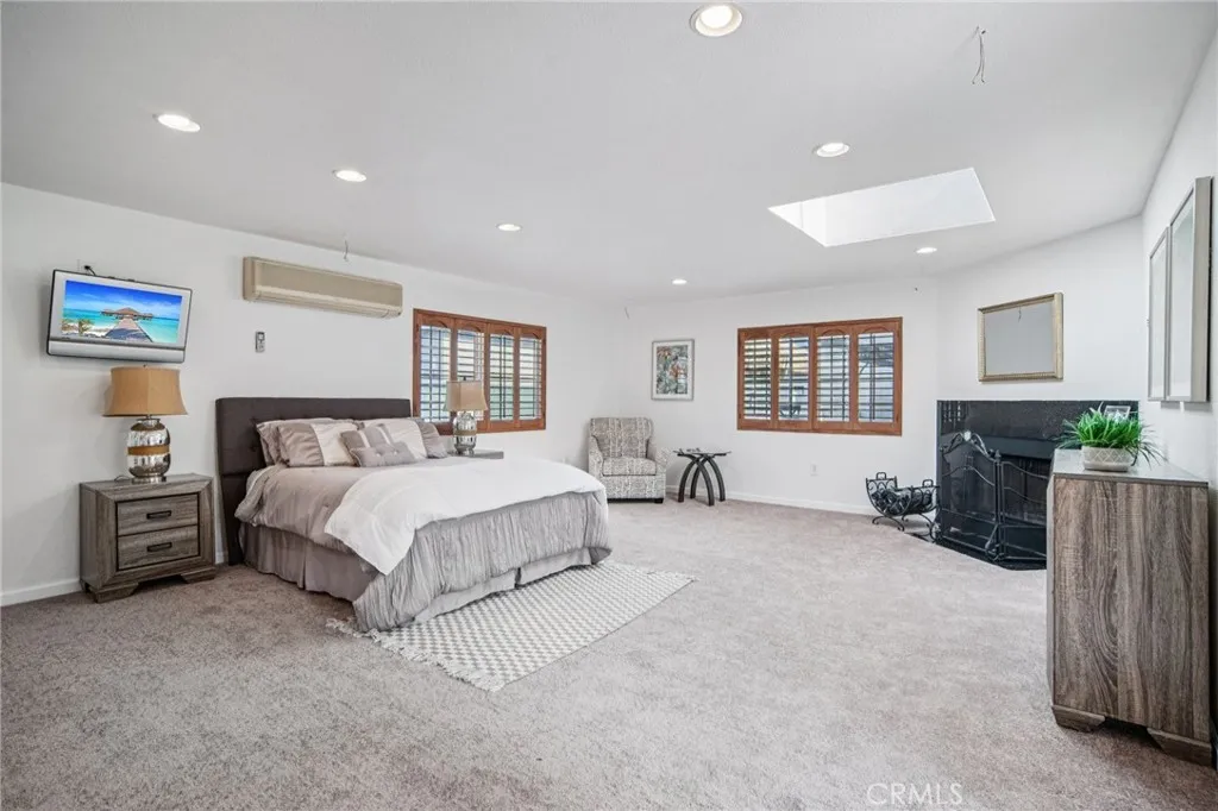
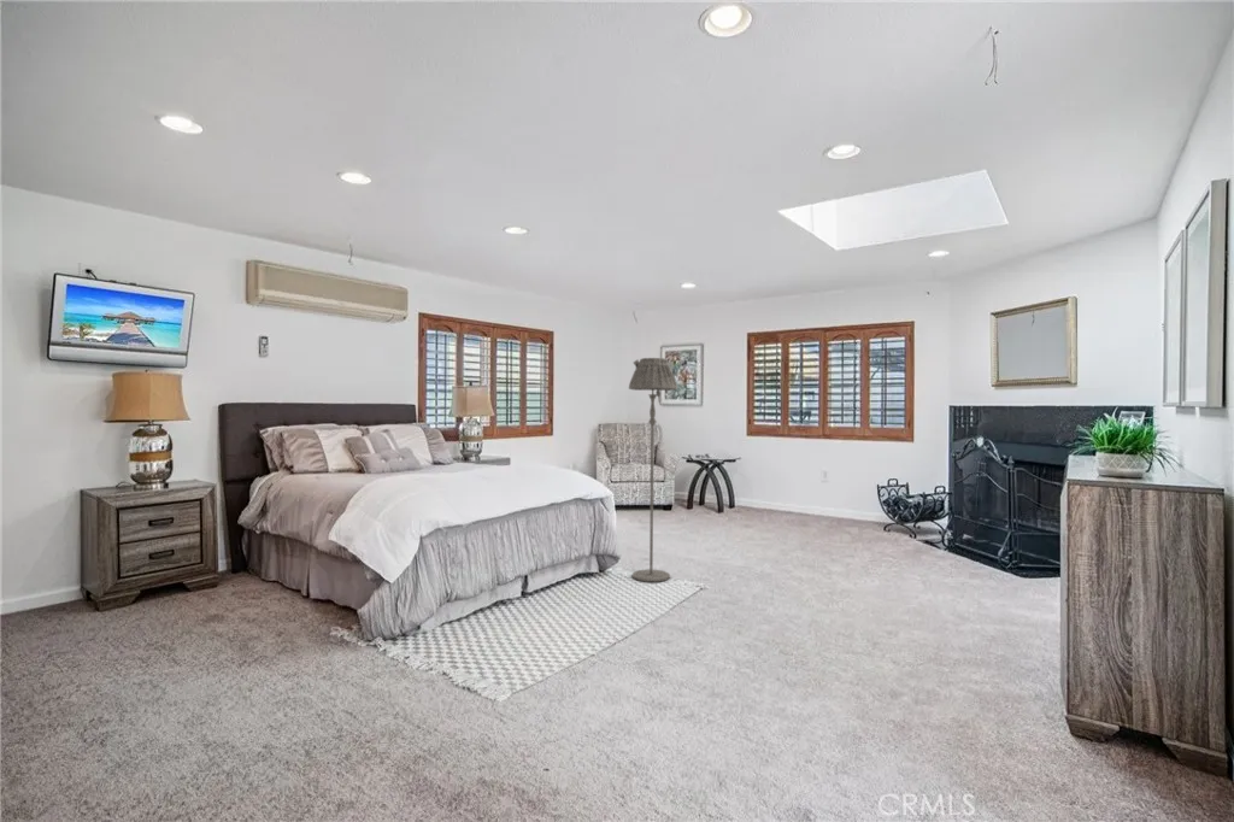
+ floor lamp [628,357,678,583]
